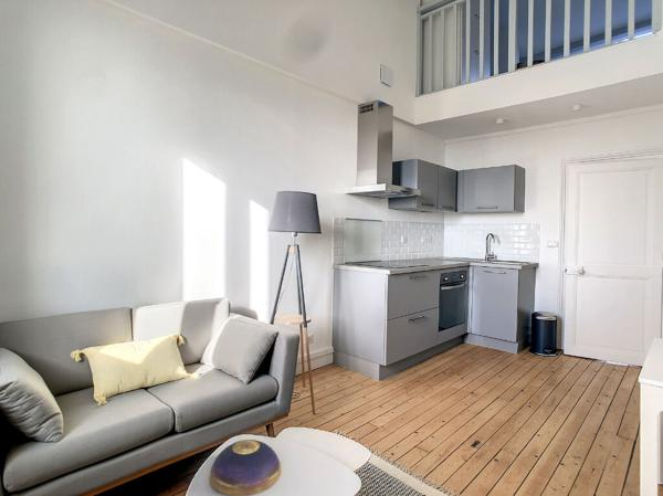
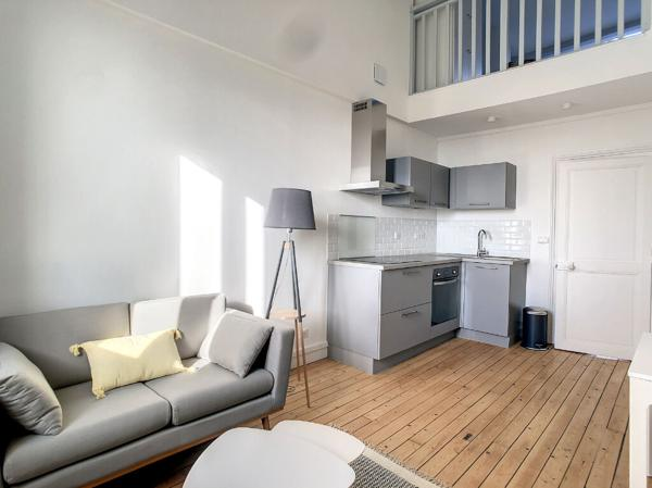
- decorative bowl [209,439,282,496]
